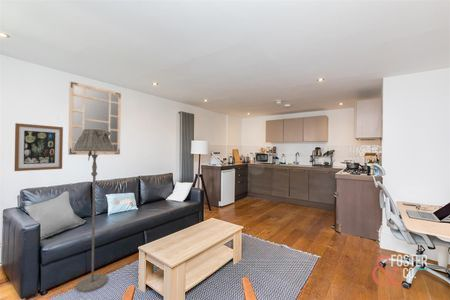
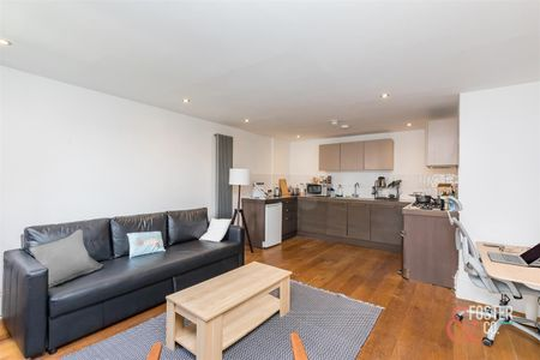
- floor lamp [74,129,114,293]
- mirror [67,80,122,156]
- wall art [13,122,64,172]
